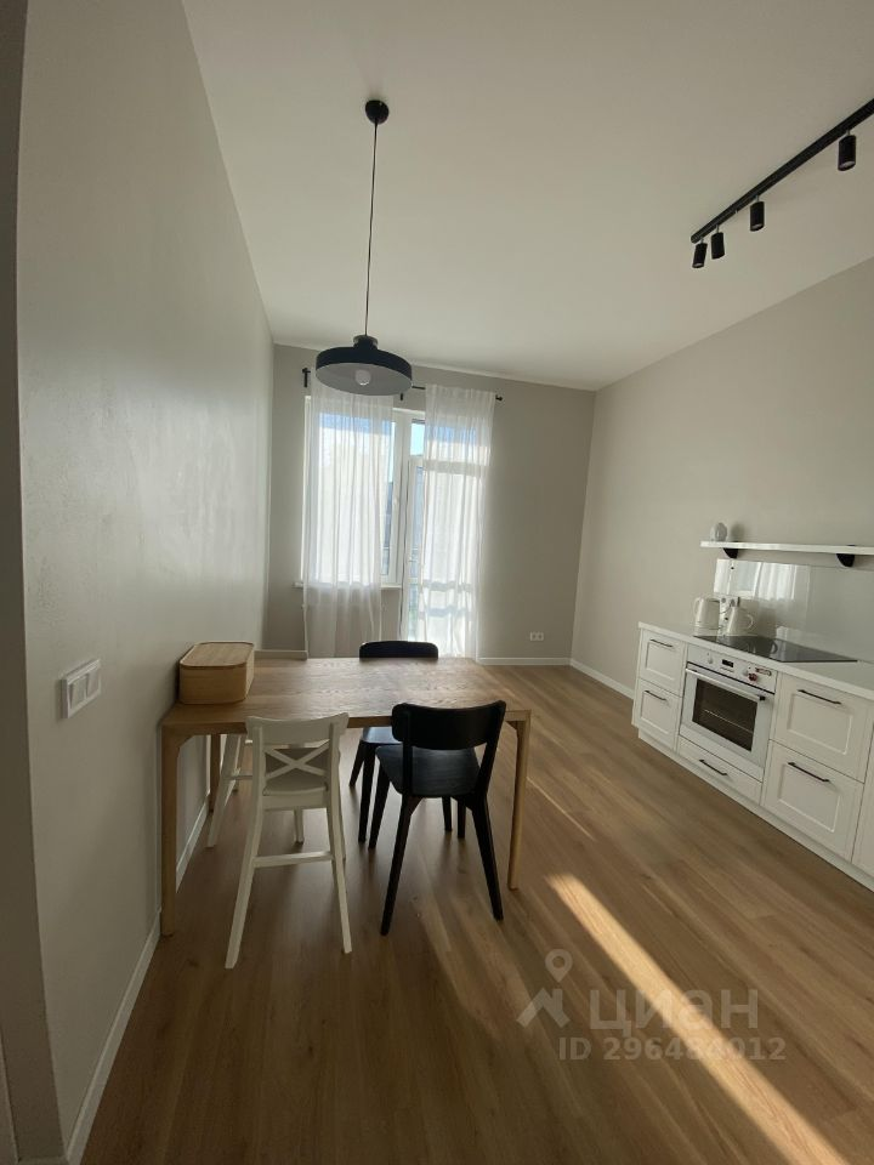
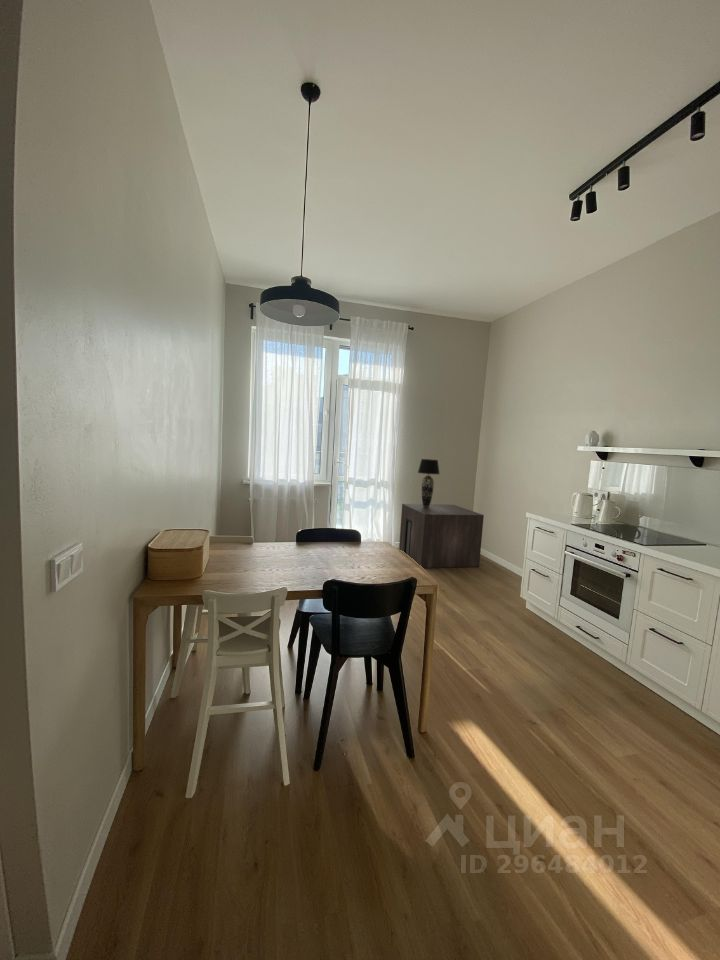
+ storage cabinet [398,503,485,569]
+ table lamp [417,458,440,507]
